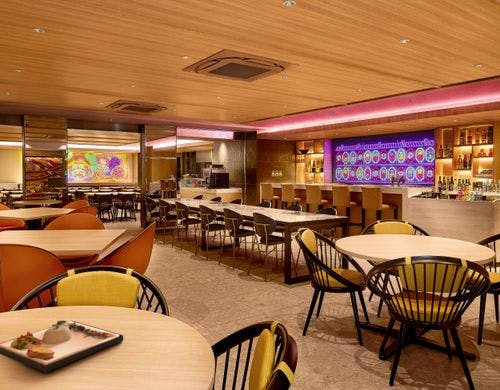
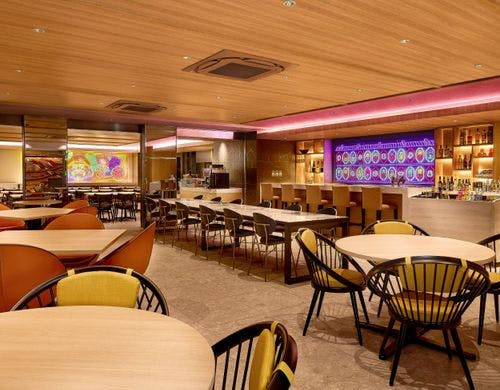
- dinner plate [0,319,124,374]
